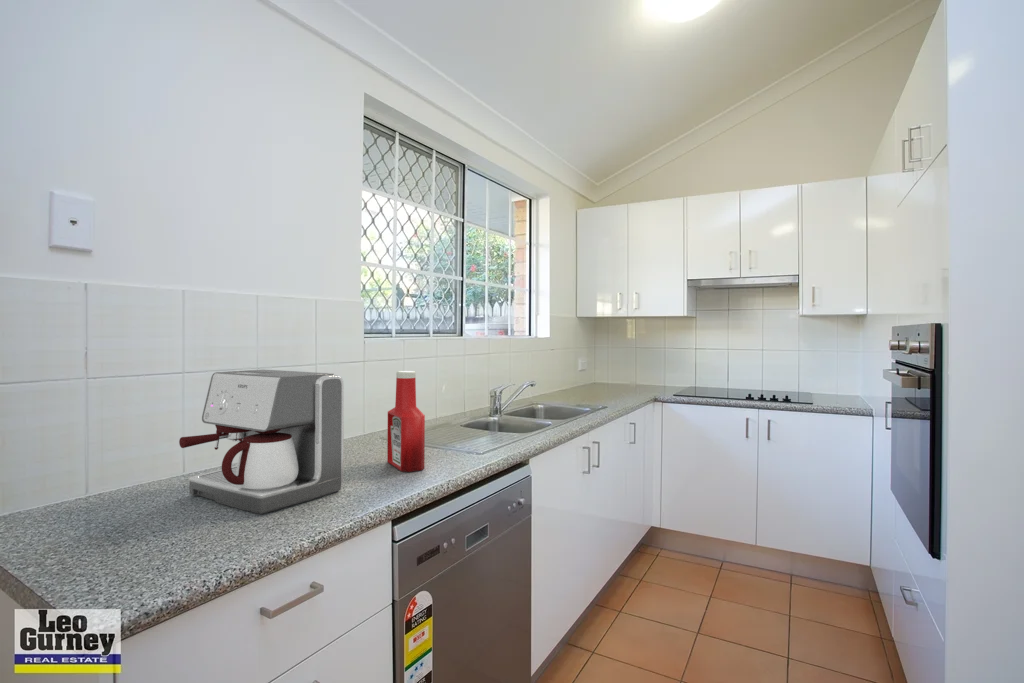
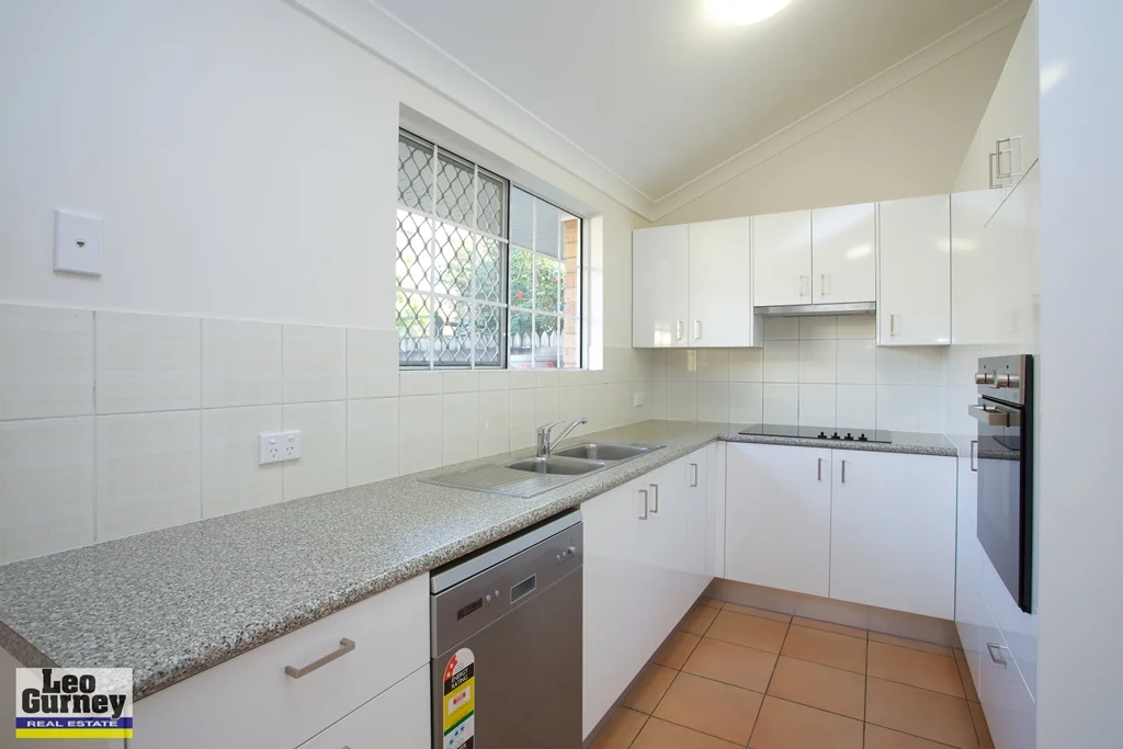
- soap bottle [386,370,426,473]
- coffee maker [178,369,345,515]
